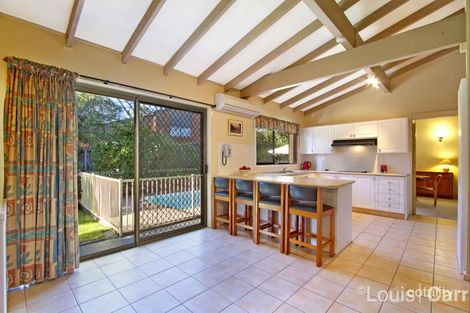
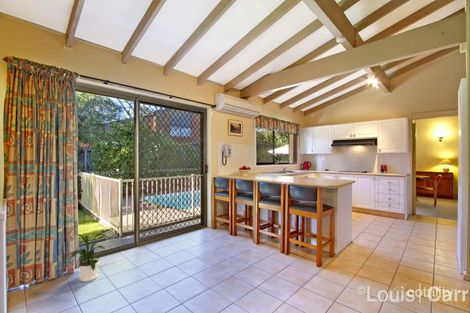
+ house plant [66,232,109,283]
